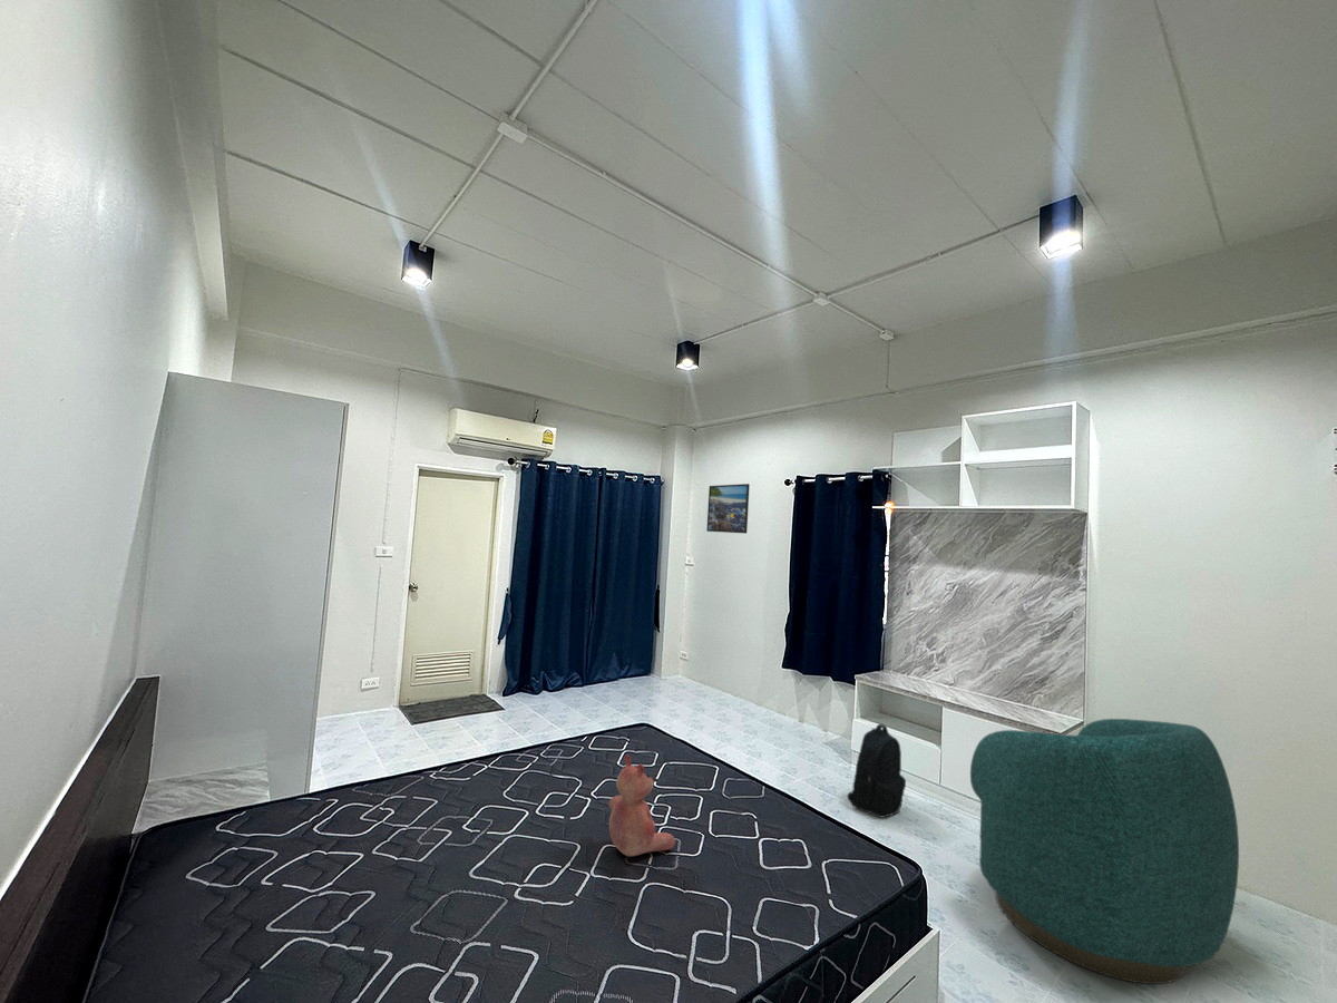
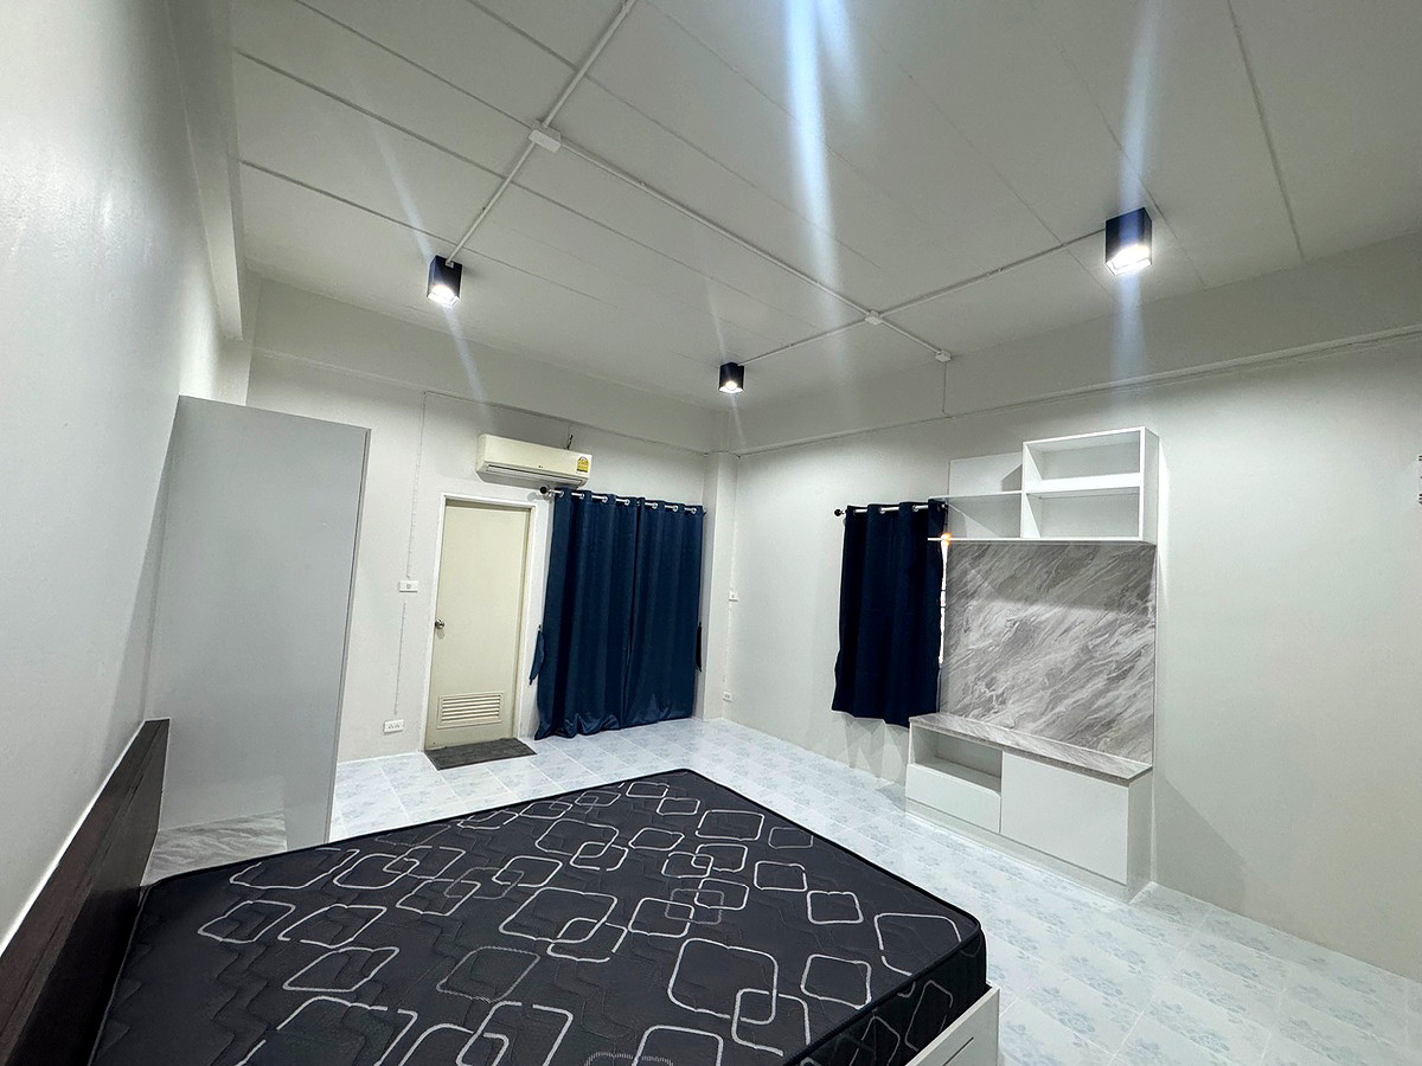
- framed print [705,483,751,535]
- teddy bear [608,754,676,857]
- backpack [847,723,907,818]
- armchair [969,718,1240,985]
